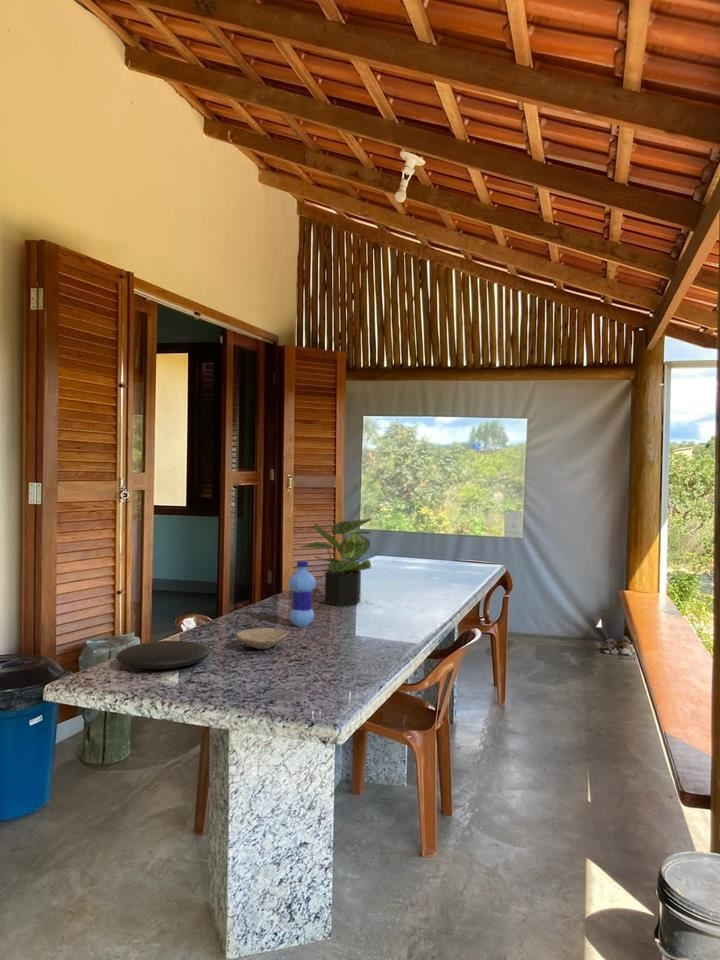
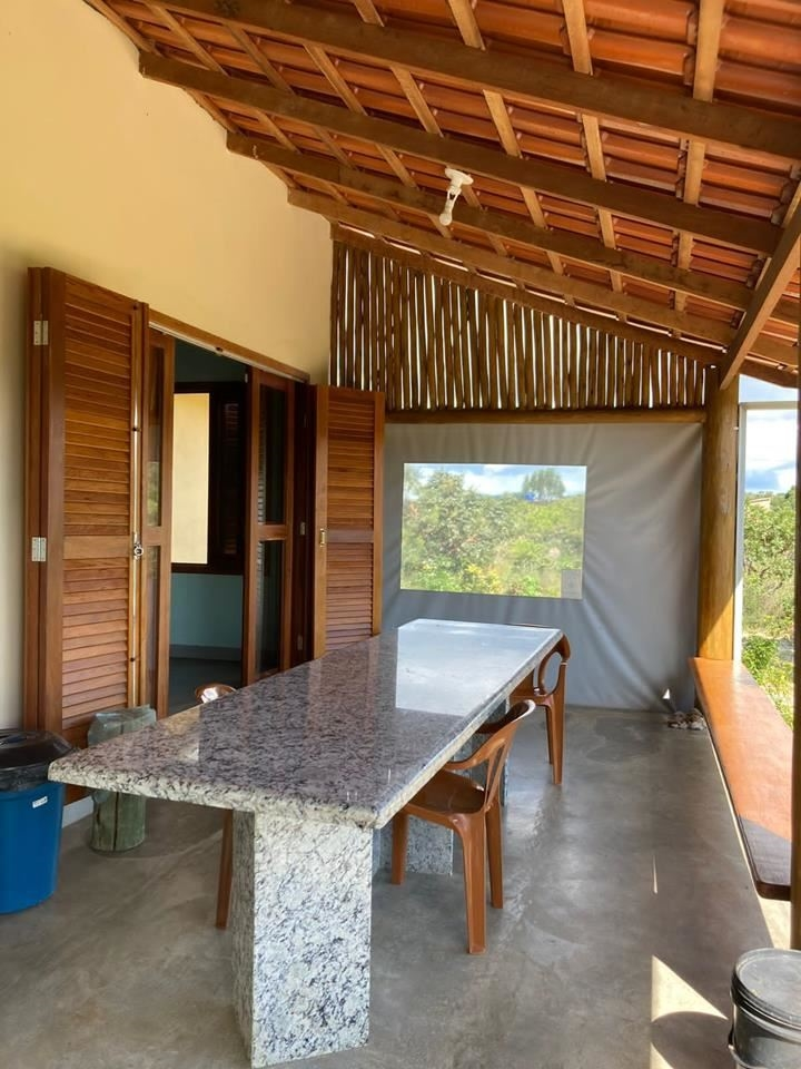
- plate [115,640,210,670]
- water bottle [288,560,317,628]
- potted plant [295,517,373,607]
- bowl [235,627,289,650]
